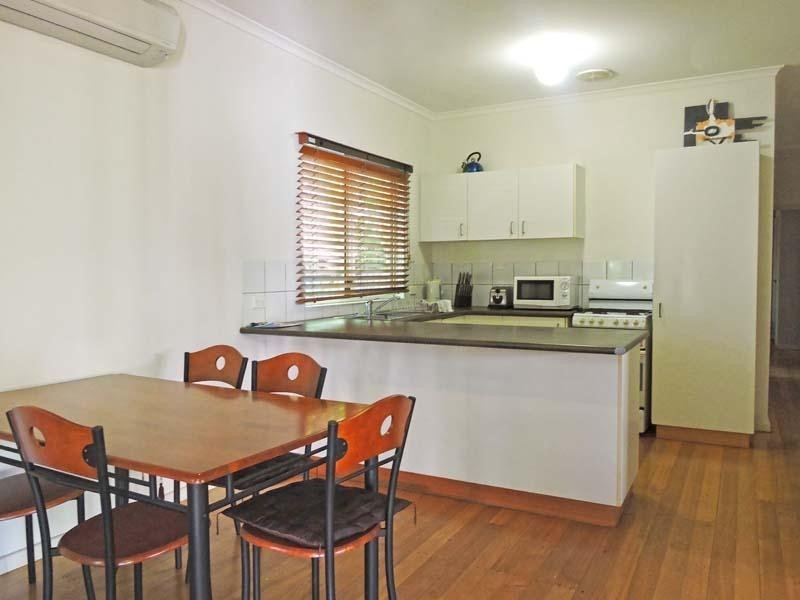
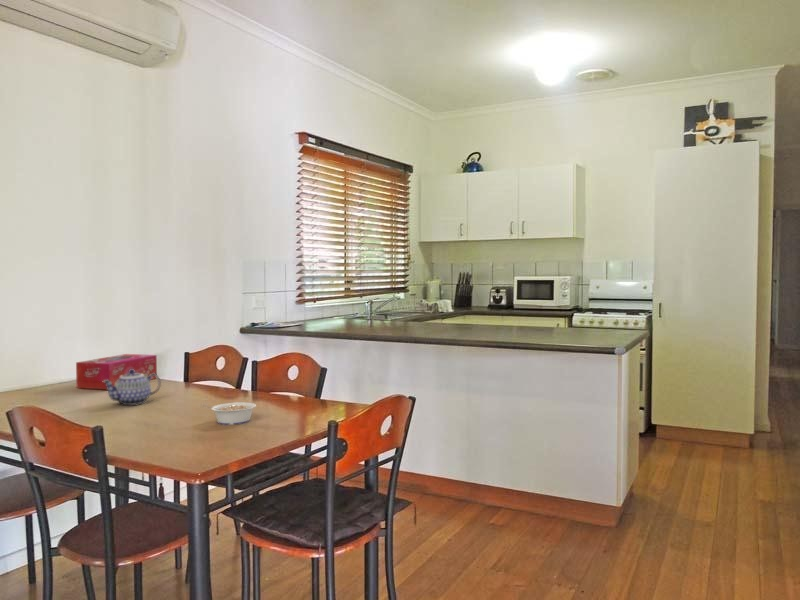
+ legume [201,401,257,426]
+ tissue box [75,353,158,391]
+ teapot [102,369,162,406]
